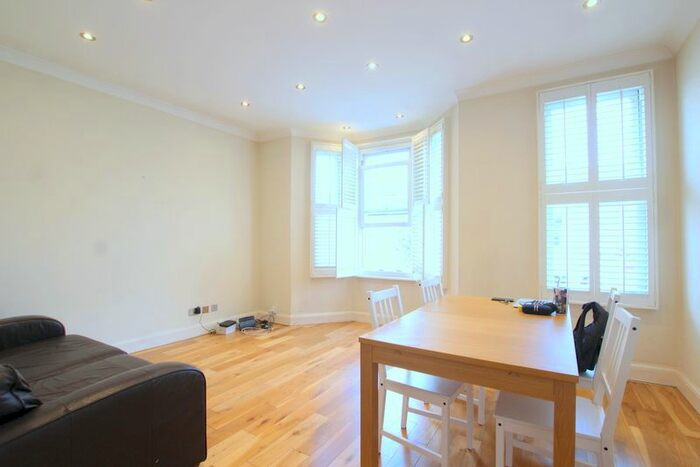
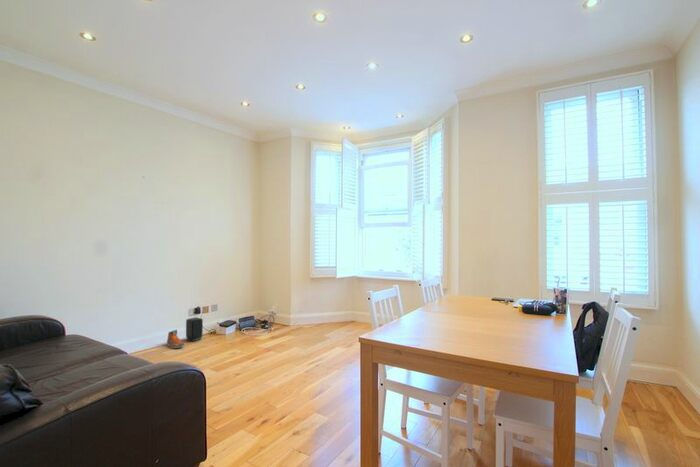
+ speaker [185,316,204,343]
+ sneaker [166,329,185,349]
